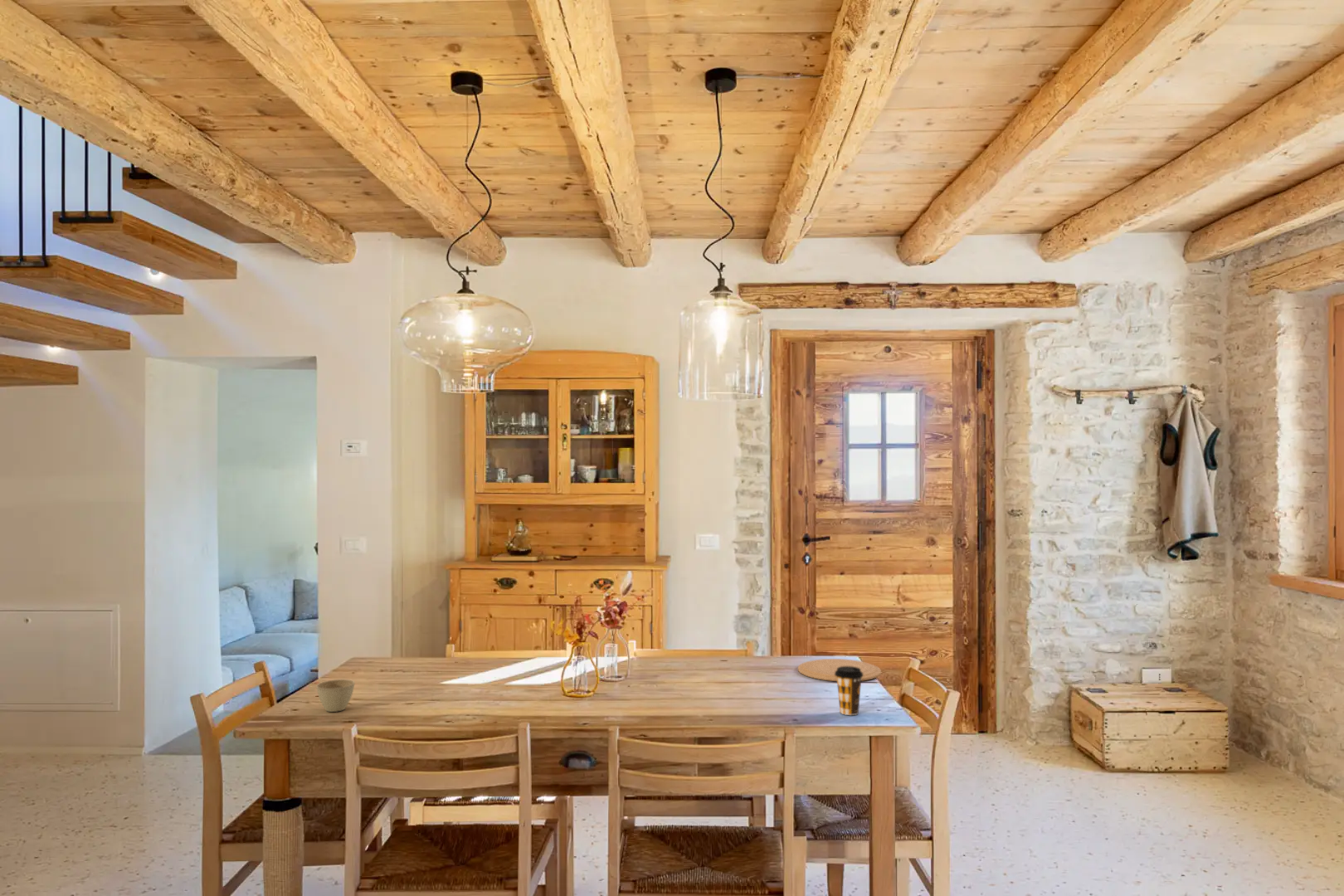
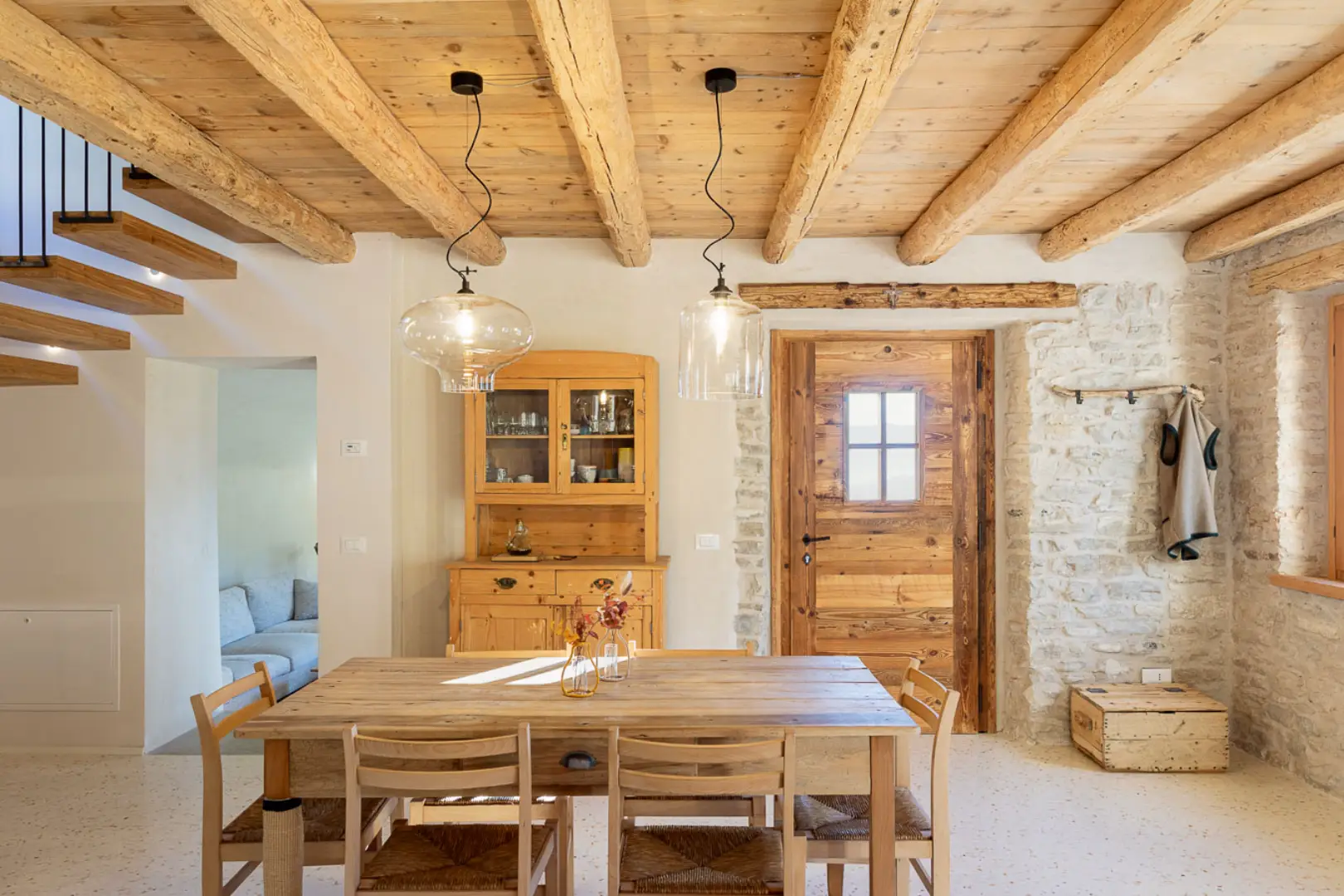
- flower pot [315,679,355,713]
- coffee cup [835,666,863,716]
- plate [797,658,882,682]
